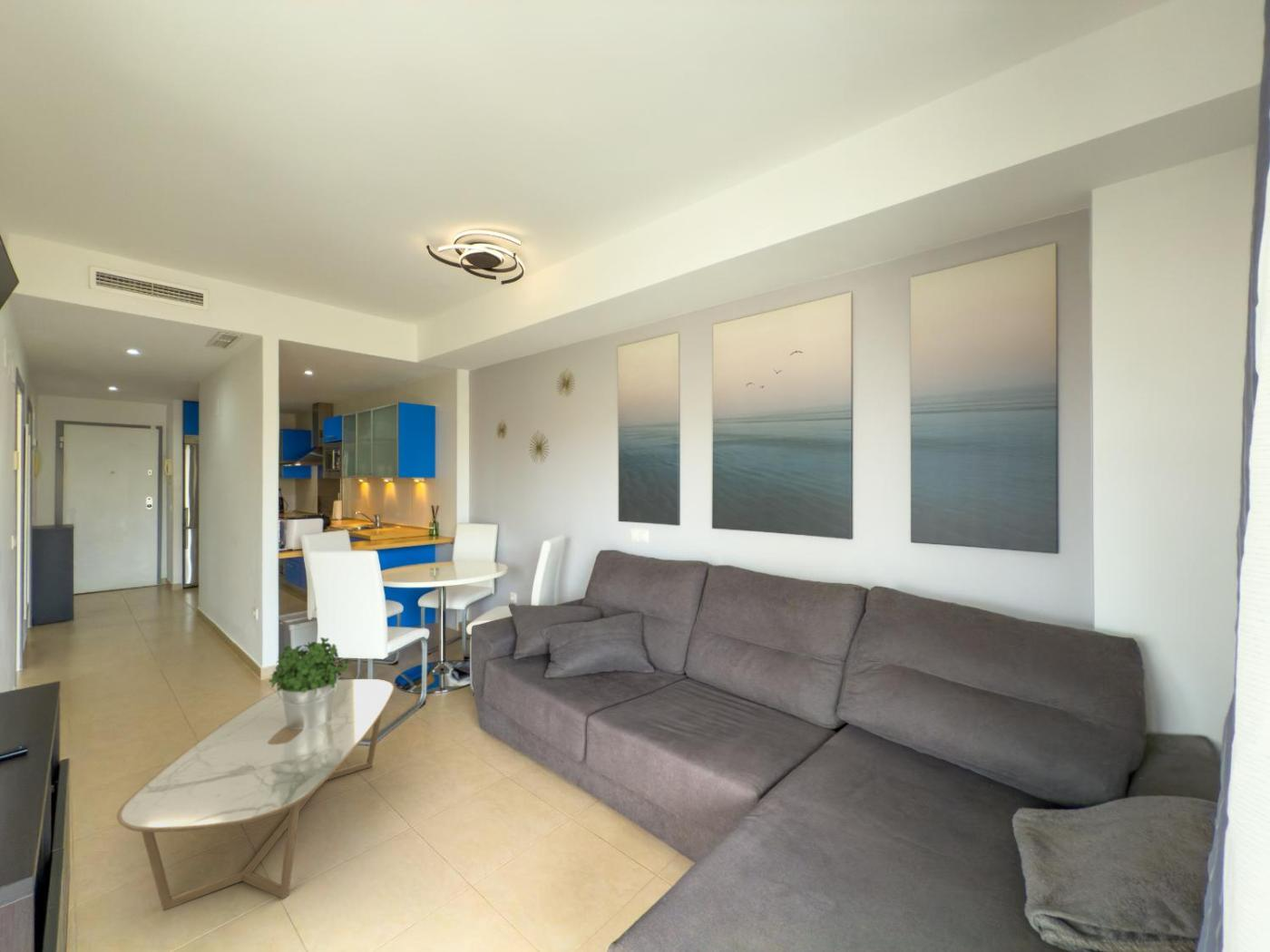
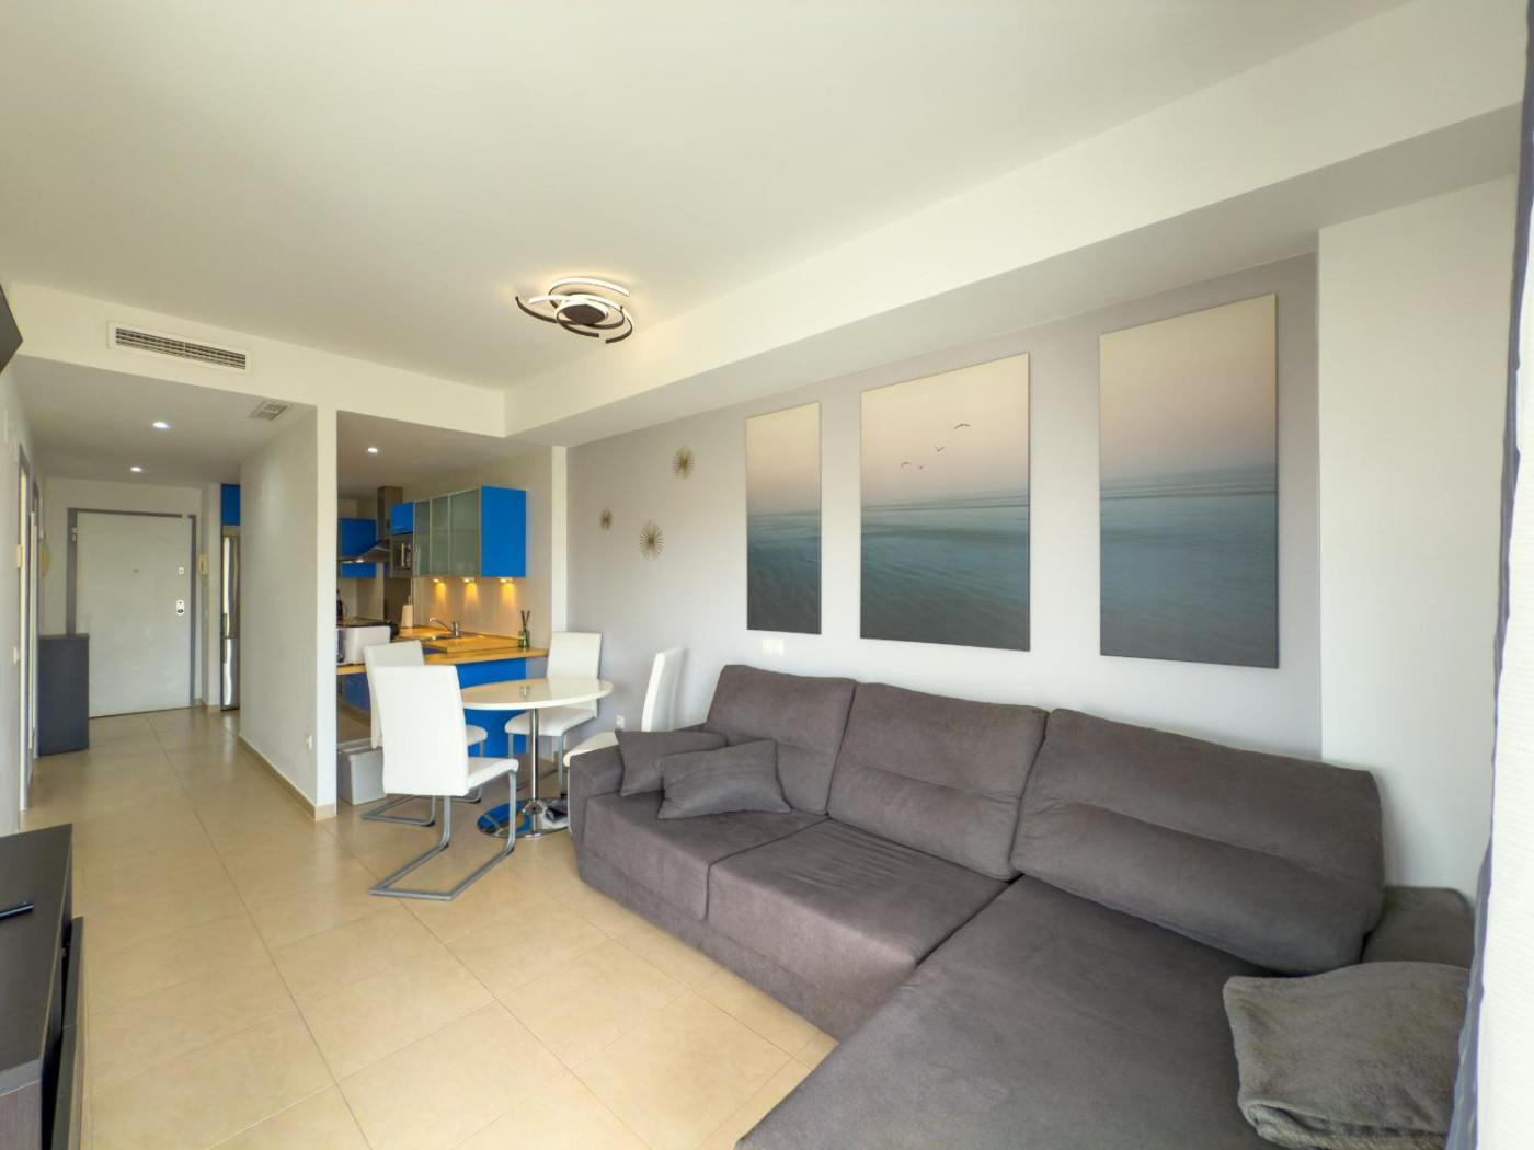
- potted plant [268,636,353,730]
- coffee table [116,678,396,911]
